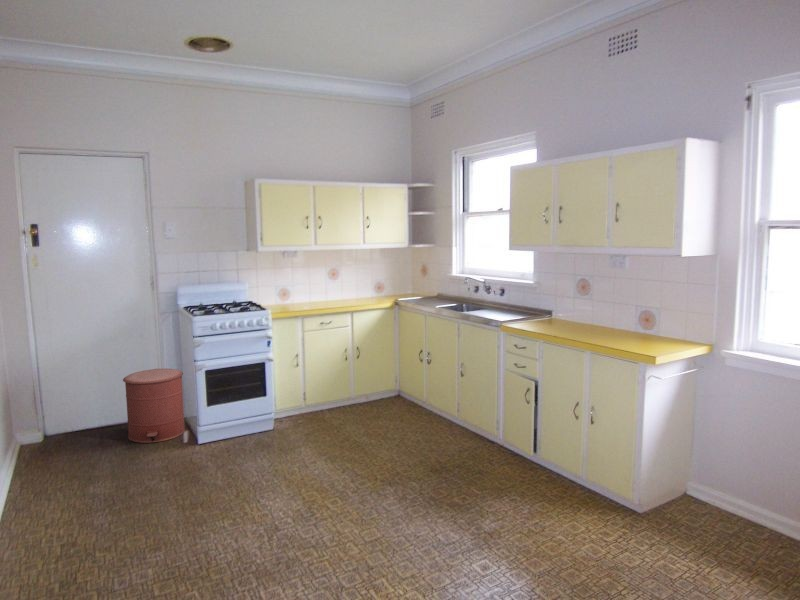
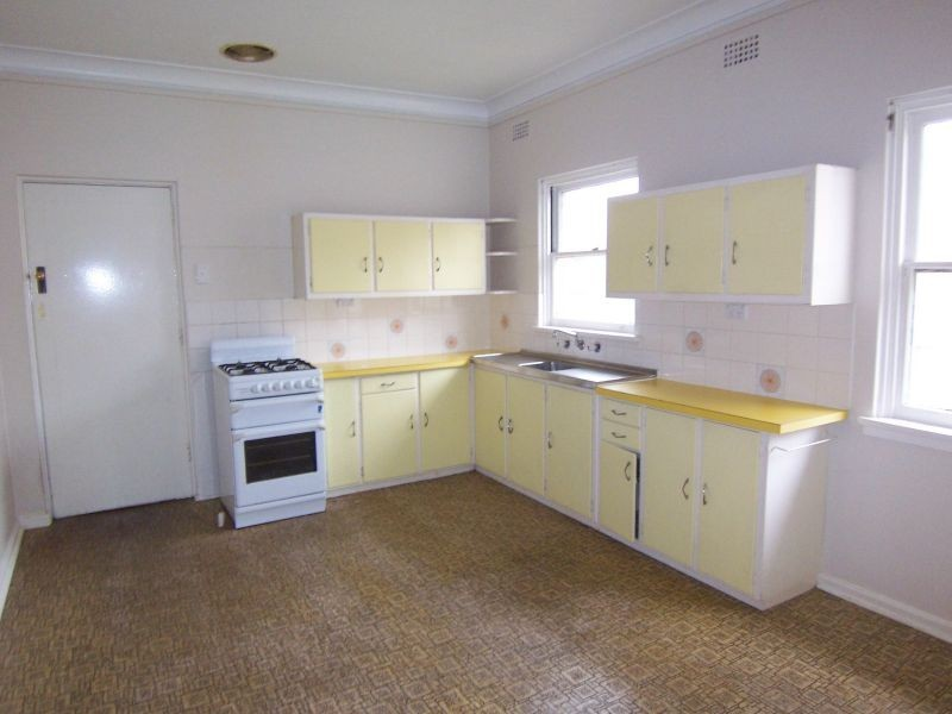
- trash can [122,368,186,444]
